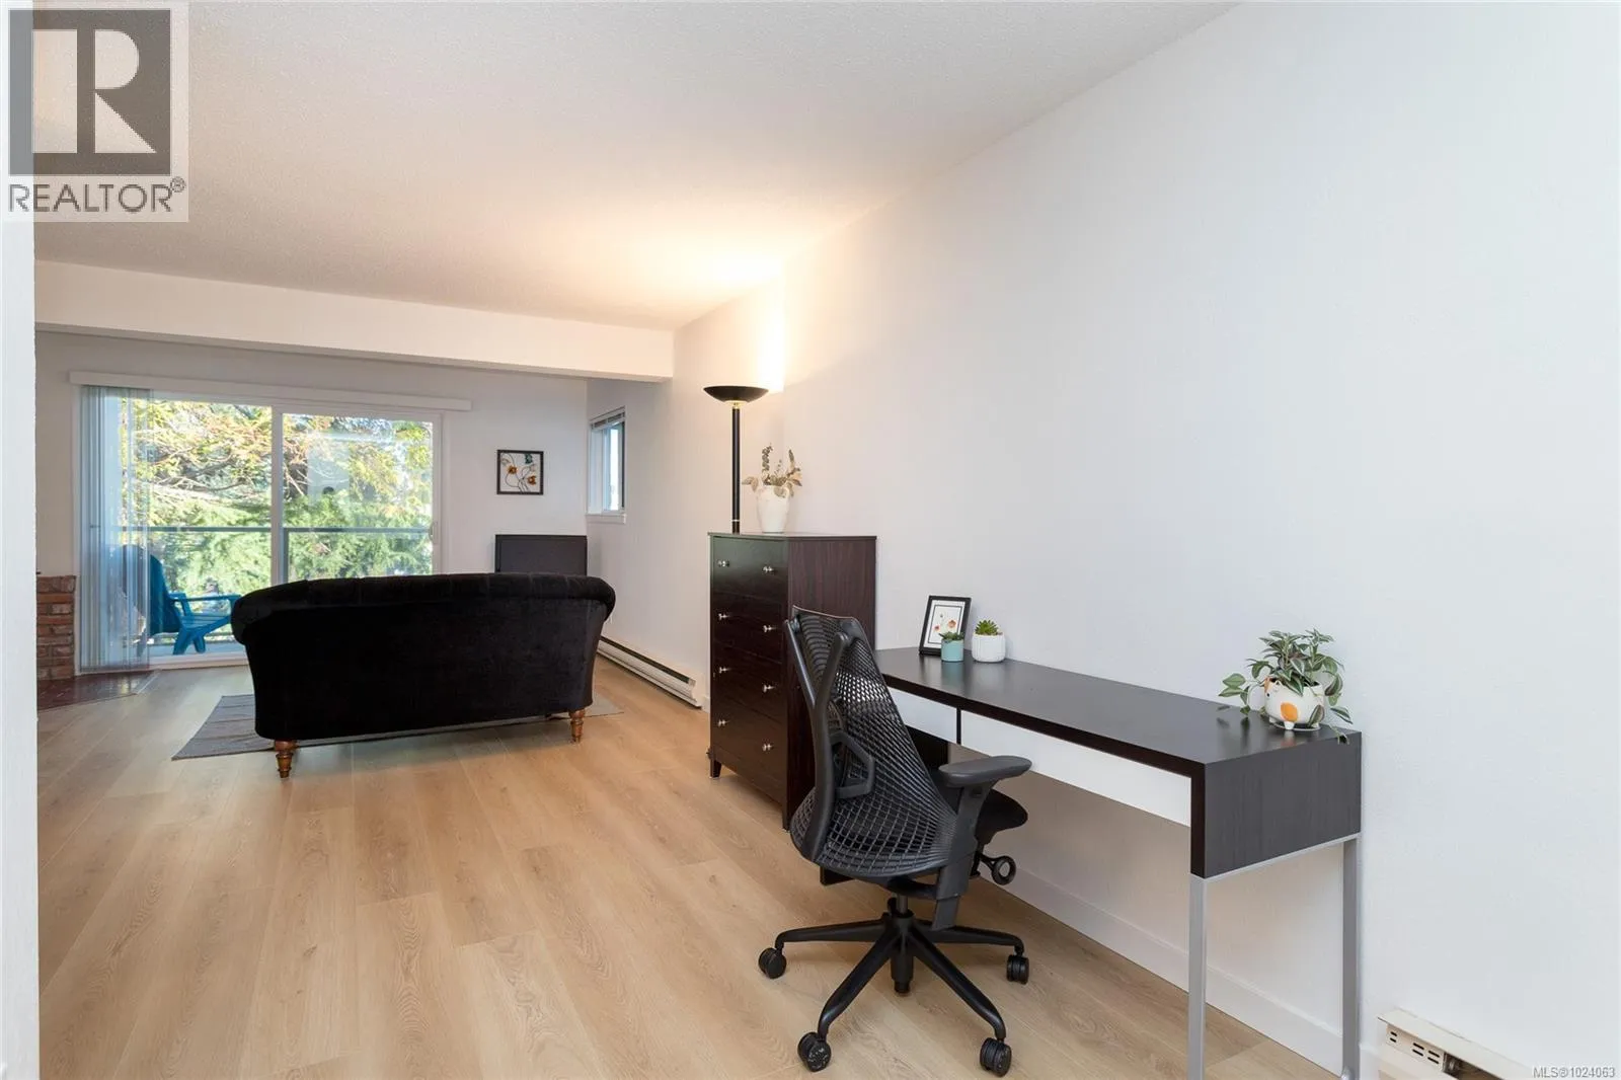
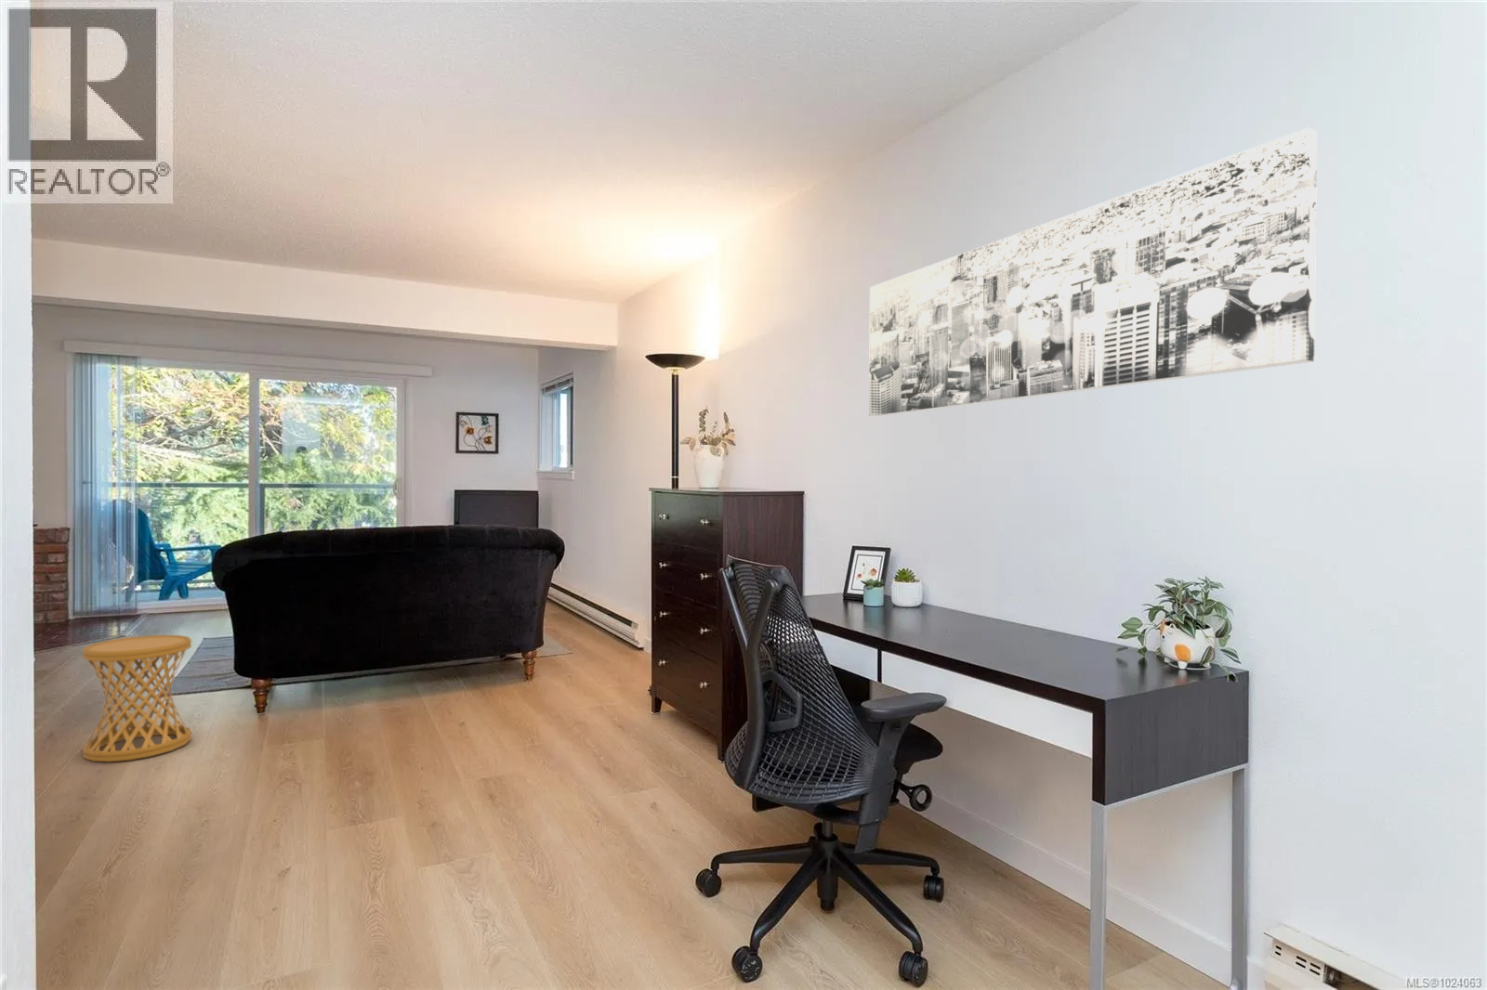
+ side table [82,634,192,763]
+ wall art [868,127,1318,418]
